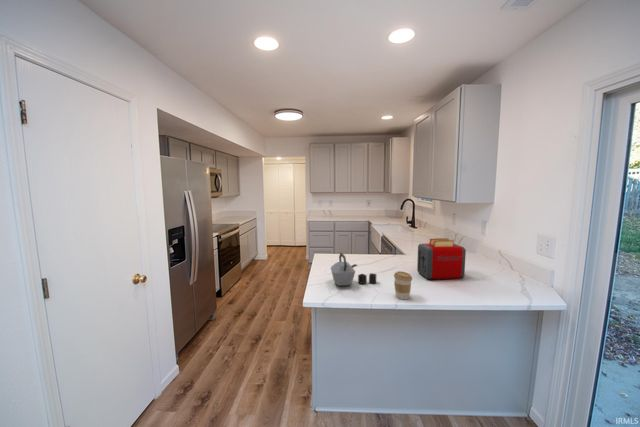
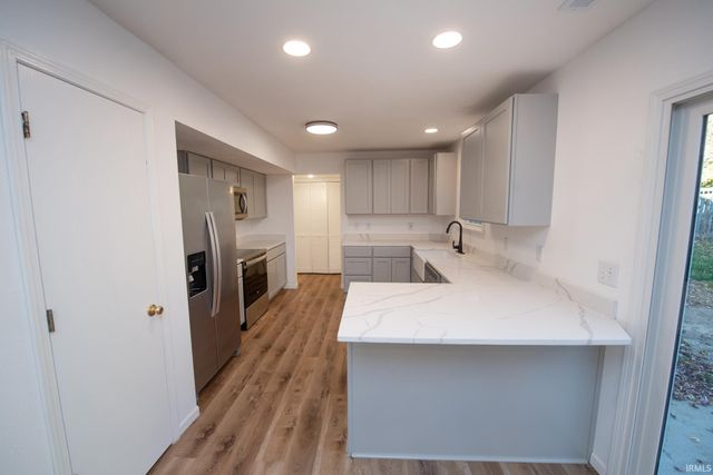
- coffee cup [393,270,413,300]
- kettle [330,252,377,287]
- toaster [416,237,467,280]
